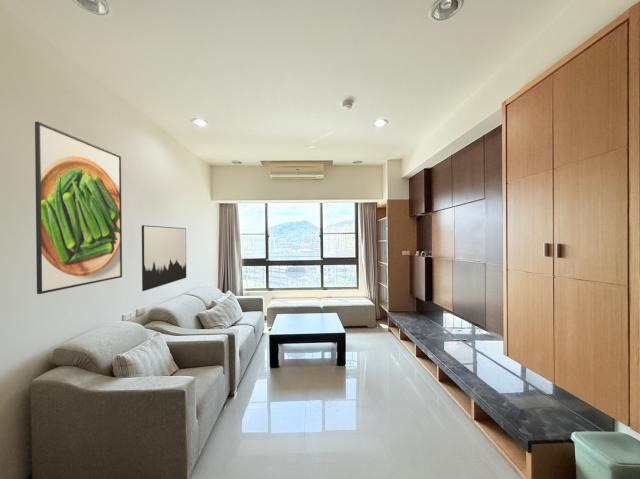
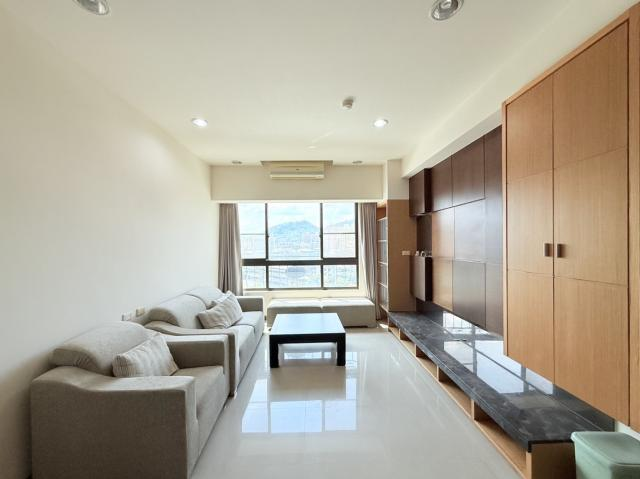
- wall art [141,224,187,292]
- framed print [34,121,123,295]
